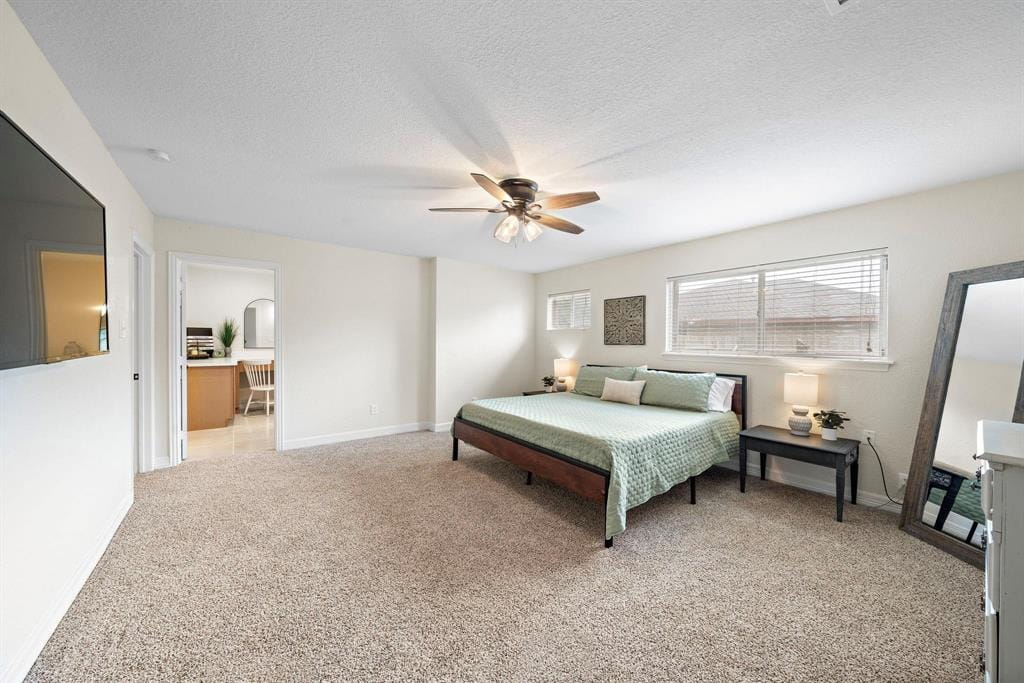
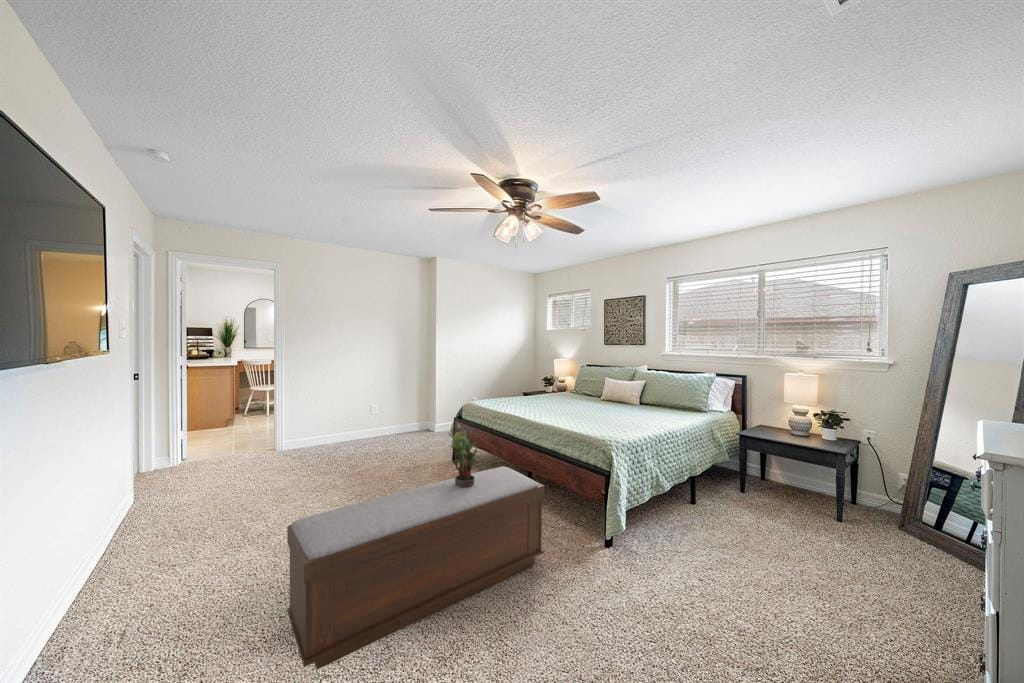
+ potted plant [447,423,483,488]
+ bench [286,465,545,670]
